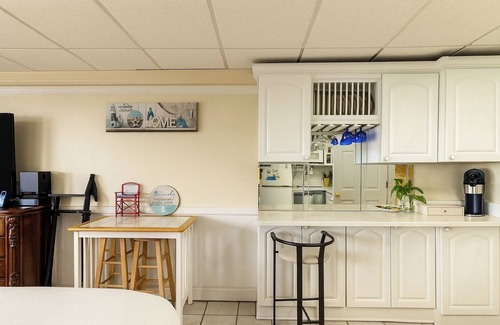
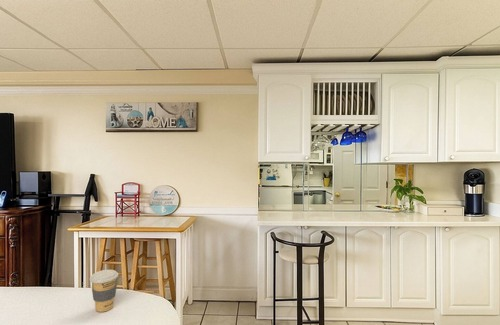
+ coffee cup [89,269,119,313]
